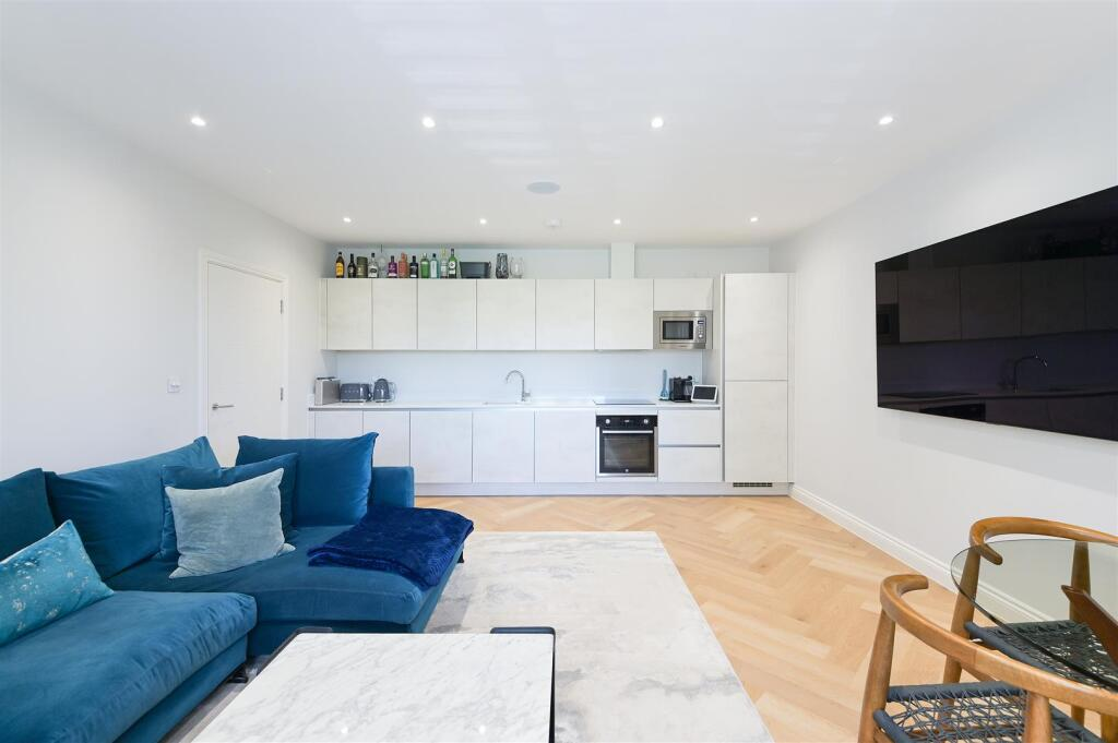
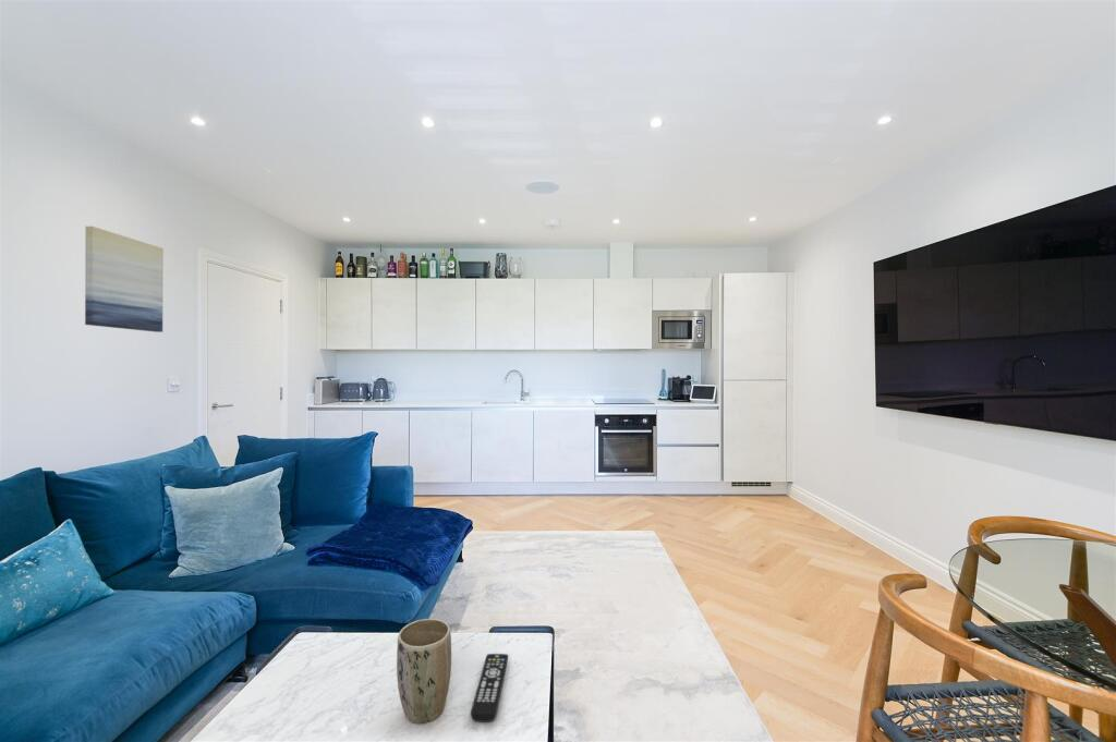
+ wall art [84,226,165,333]
+ remote control [470,653,509,723]
+ plant pot [396,618,452,725]
